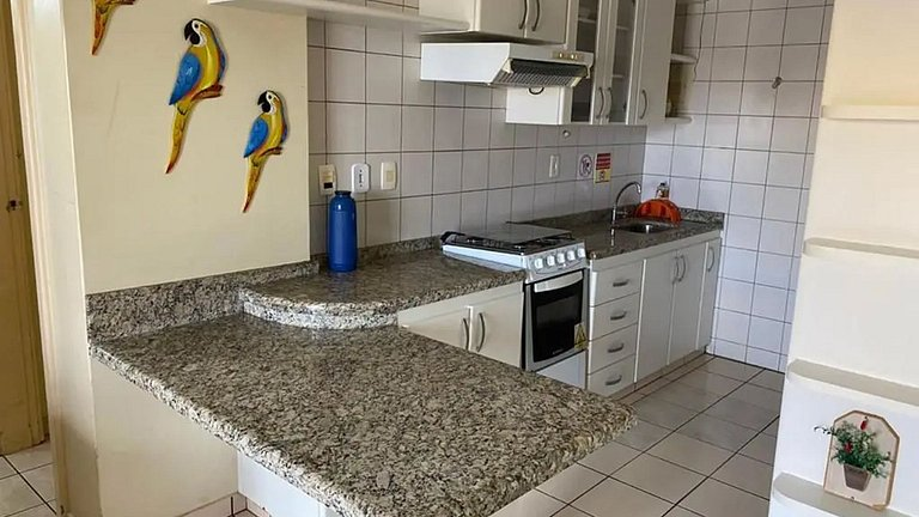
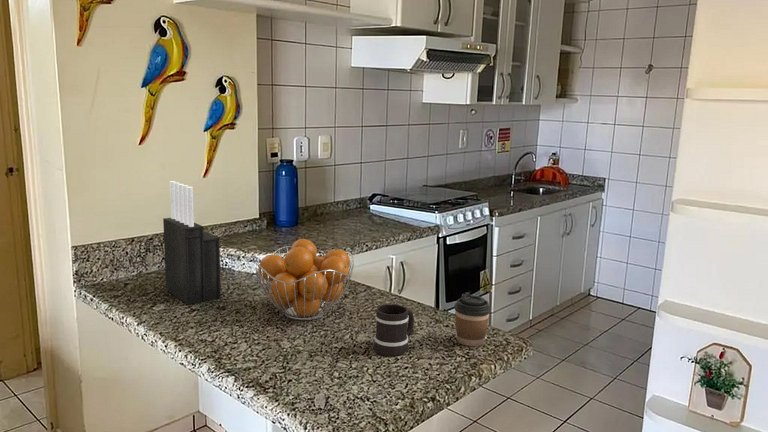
+ coffee cup [454,292,492,347]
+ knife block [162,180,222,306]
+ mug [372,303,415,357]
+ fruit basket [253,238,355,321]
